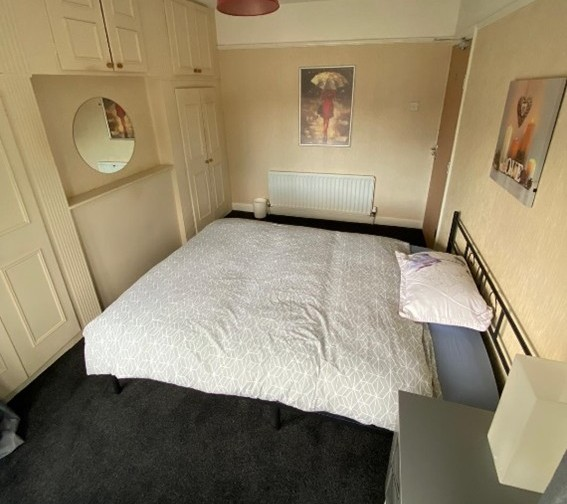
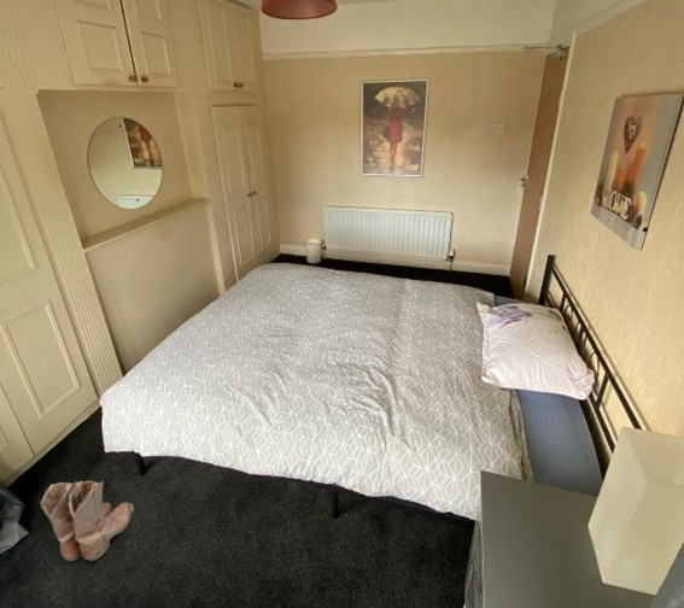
+ boots [40,480,135,562]
